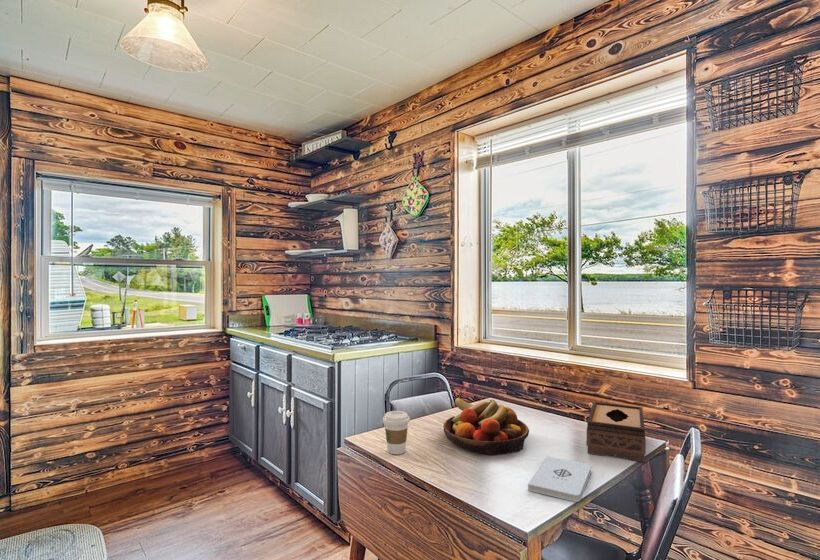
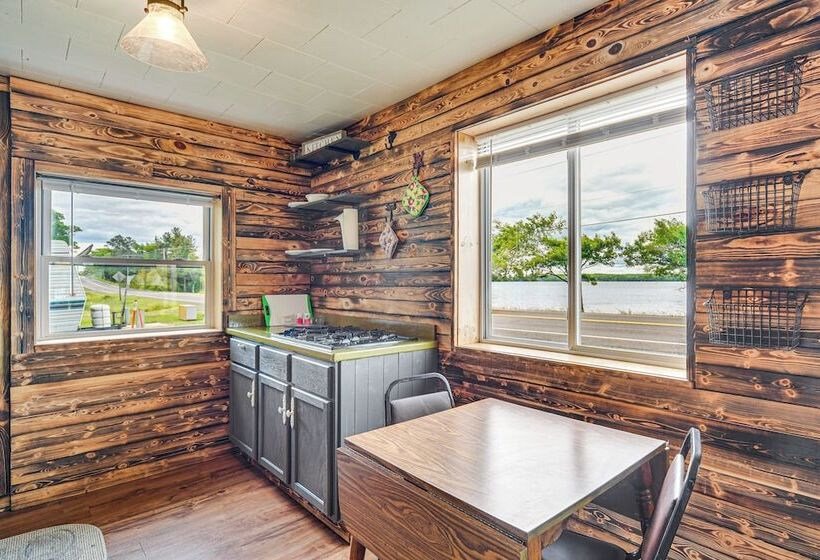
- notepad [527,455,592,503]
- fruit bowl [442,397,530,456]
- tissue box [586,401,647,463]
- coffee cup [382,410,411,455]
